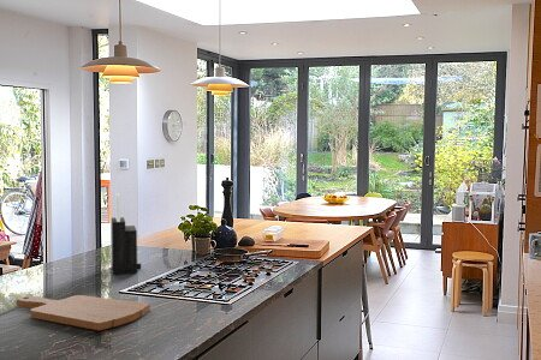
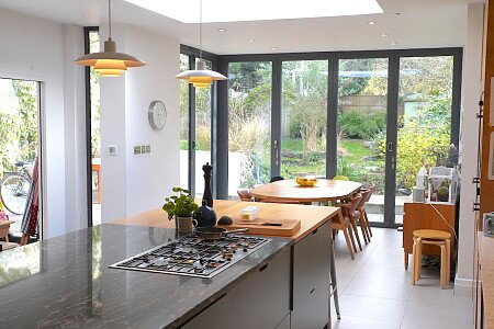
- knife block [111,192,142,276]
- cutting board [16,294,151,331]
